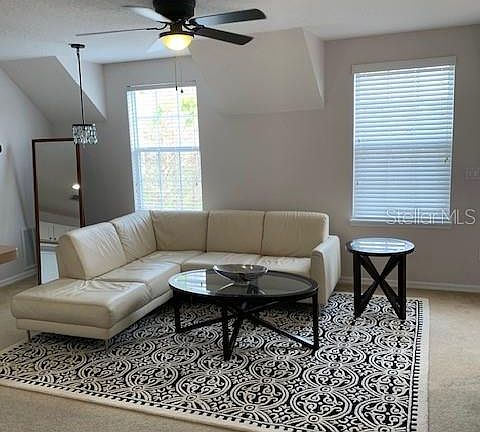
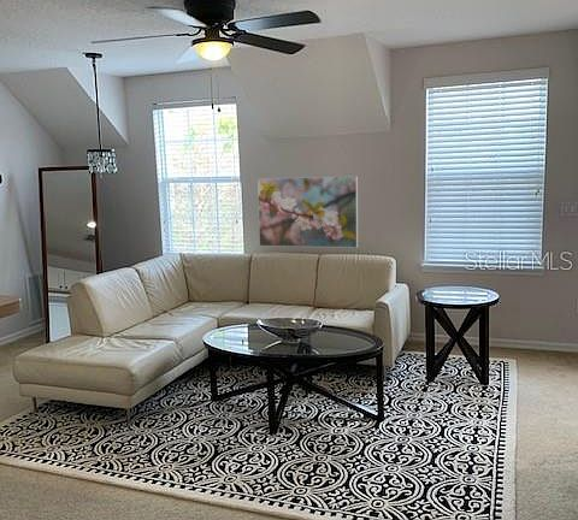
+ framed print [256,175,359,249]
